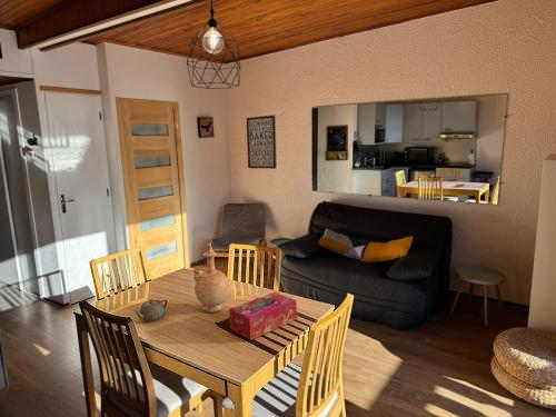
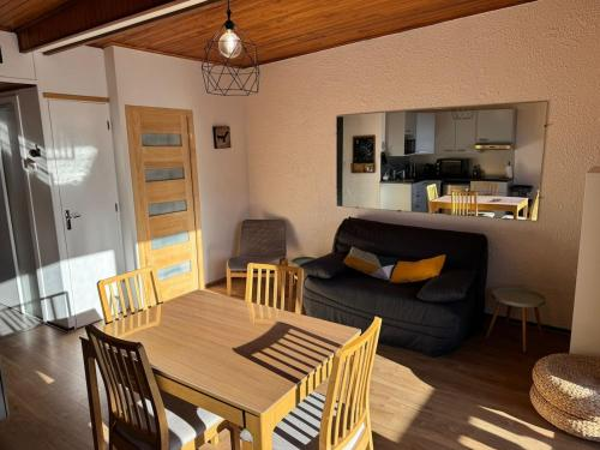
- wall art [246,115,278,170]
- tissue box [228,291,298,341]
- teapot [132,298,169,322]
- vase [191,242,231,314]
